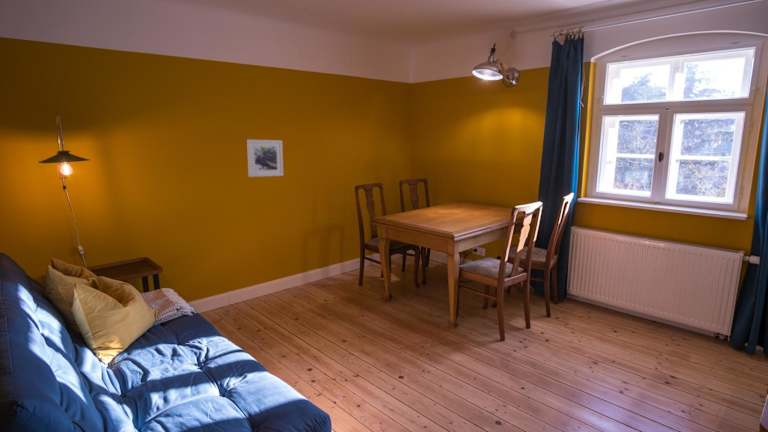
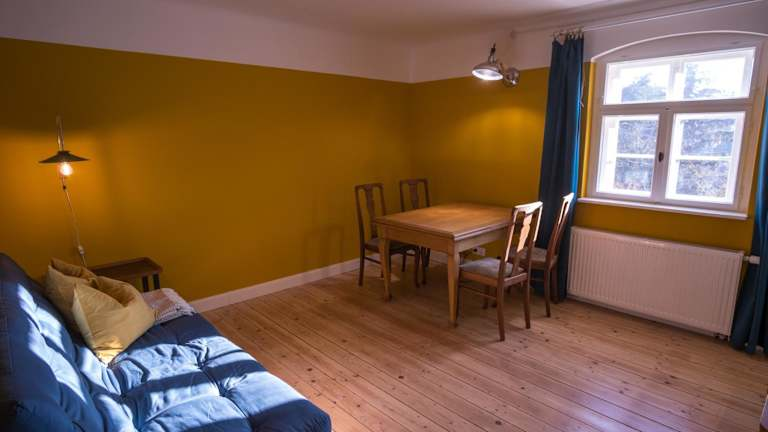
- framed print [246,139,284,178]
